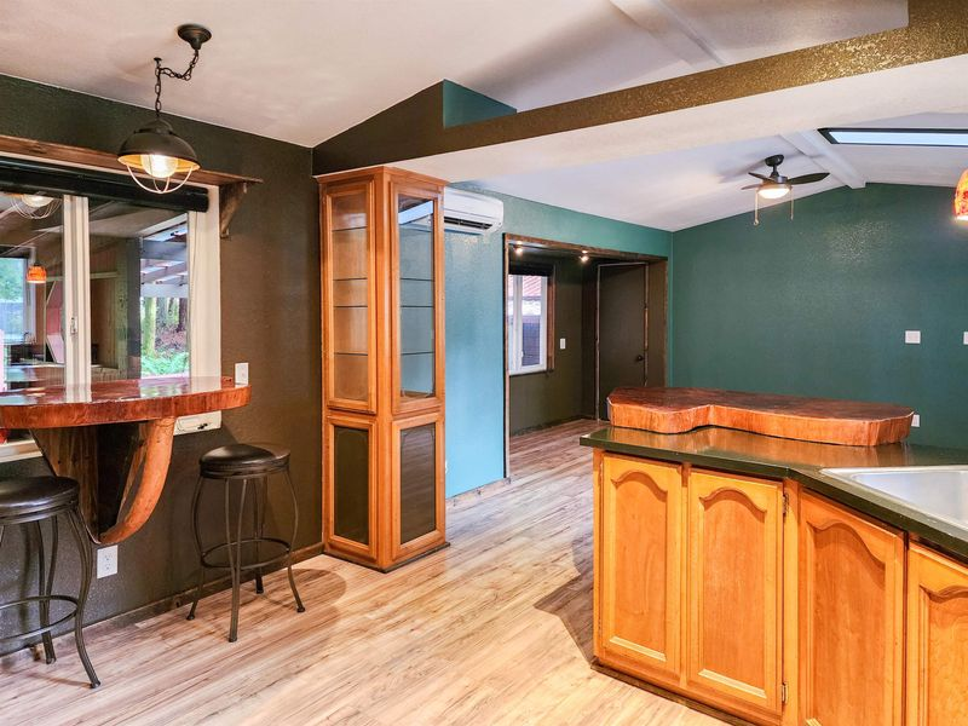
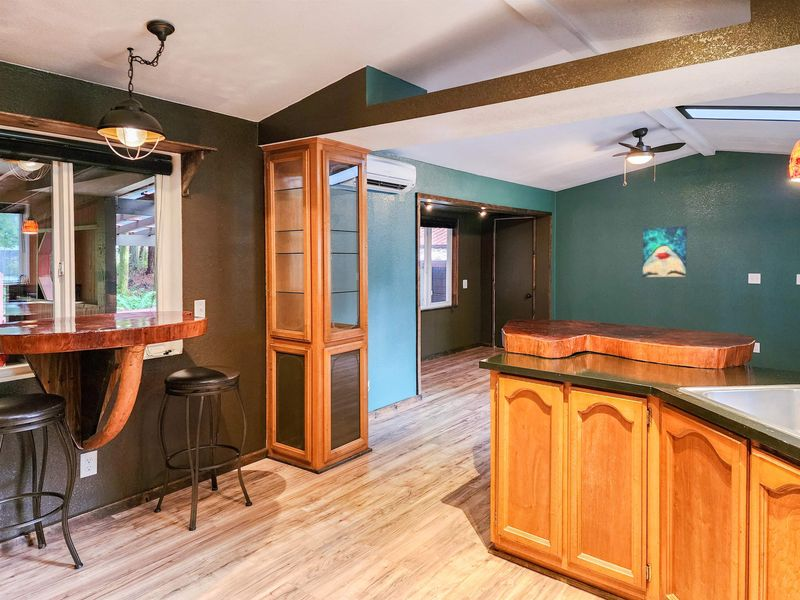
+ wall art [642,225,688,278]
